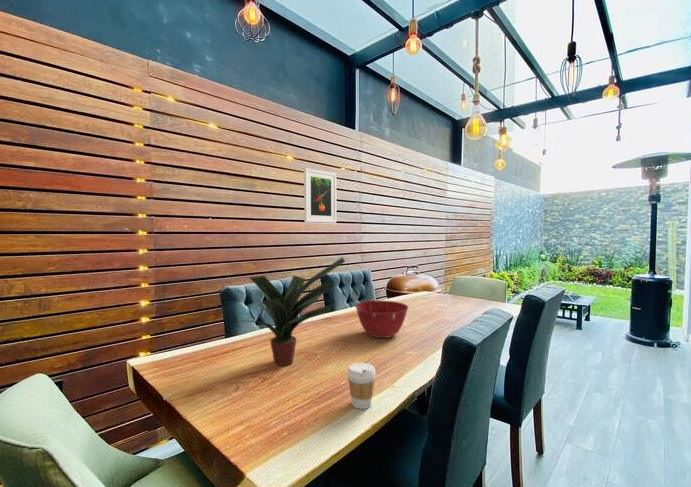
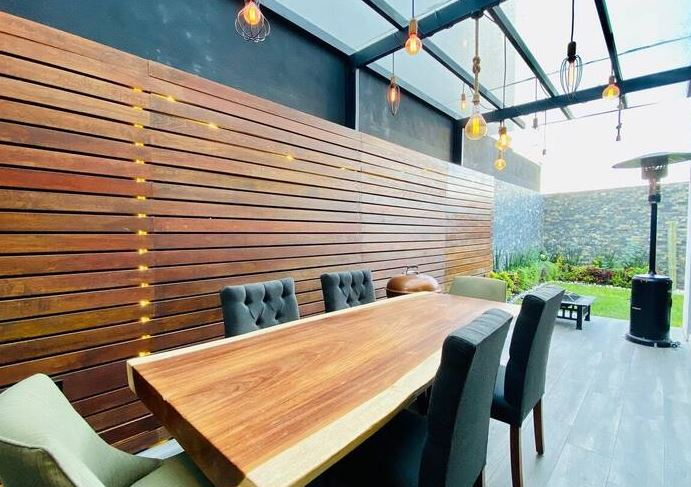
- potted plant [232,257,346,367]
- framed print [303,167,337,224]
- coffee cup [347,362,377,410]
- mixing bowl [354,299,409,339]
